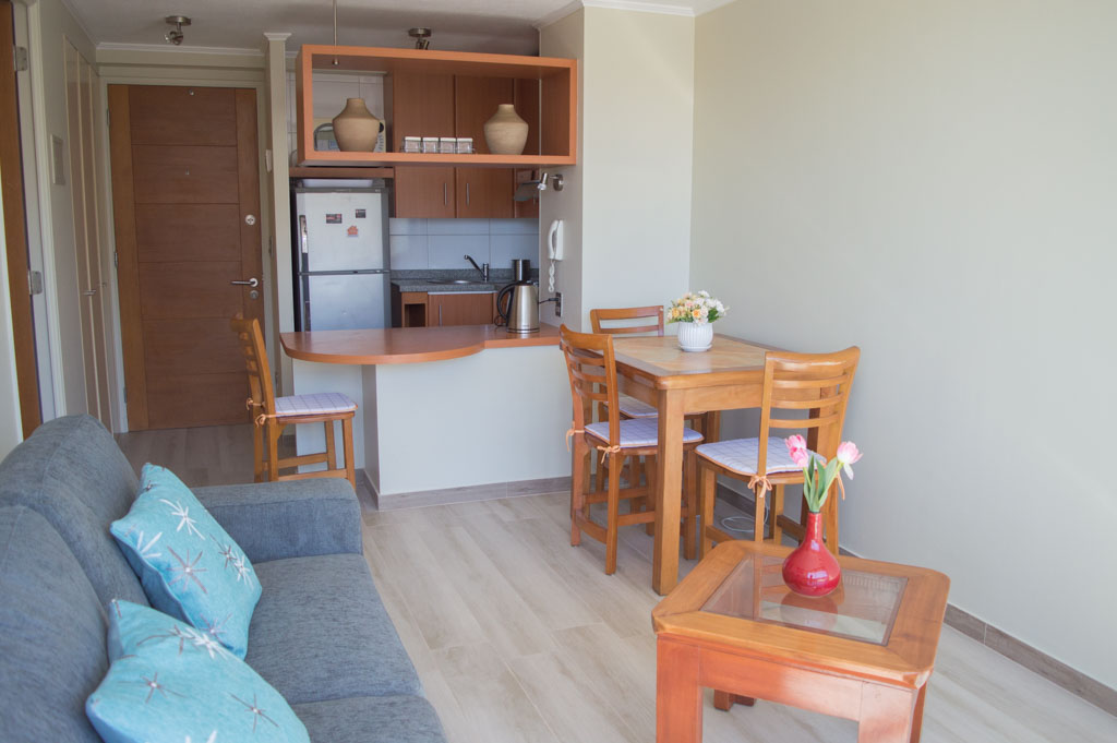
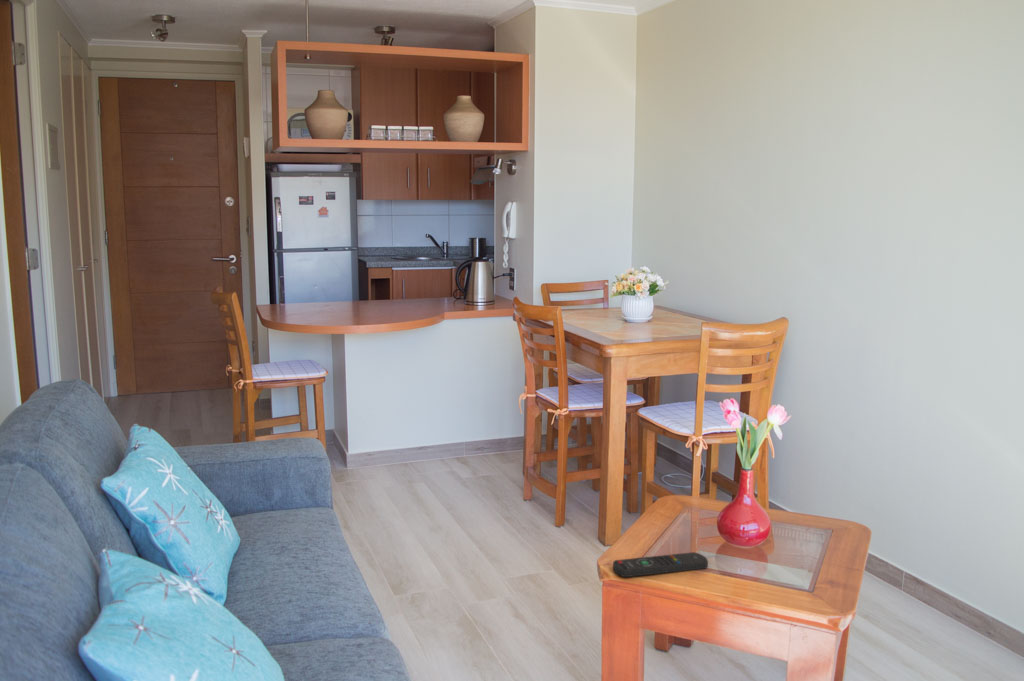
+ remote control [612,551,709,578]
